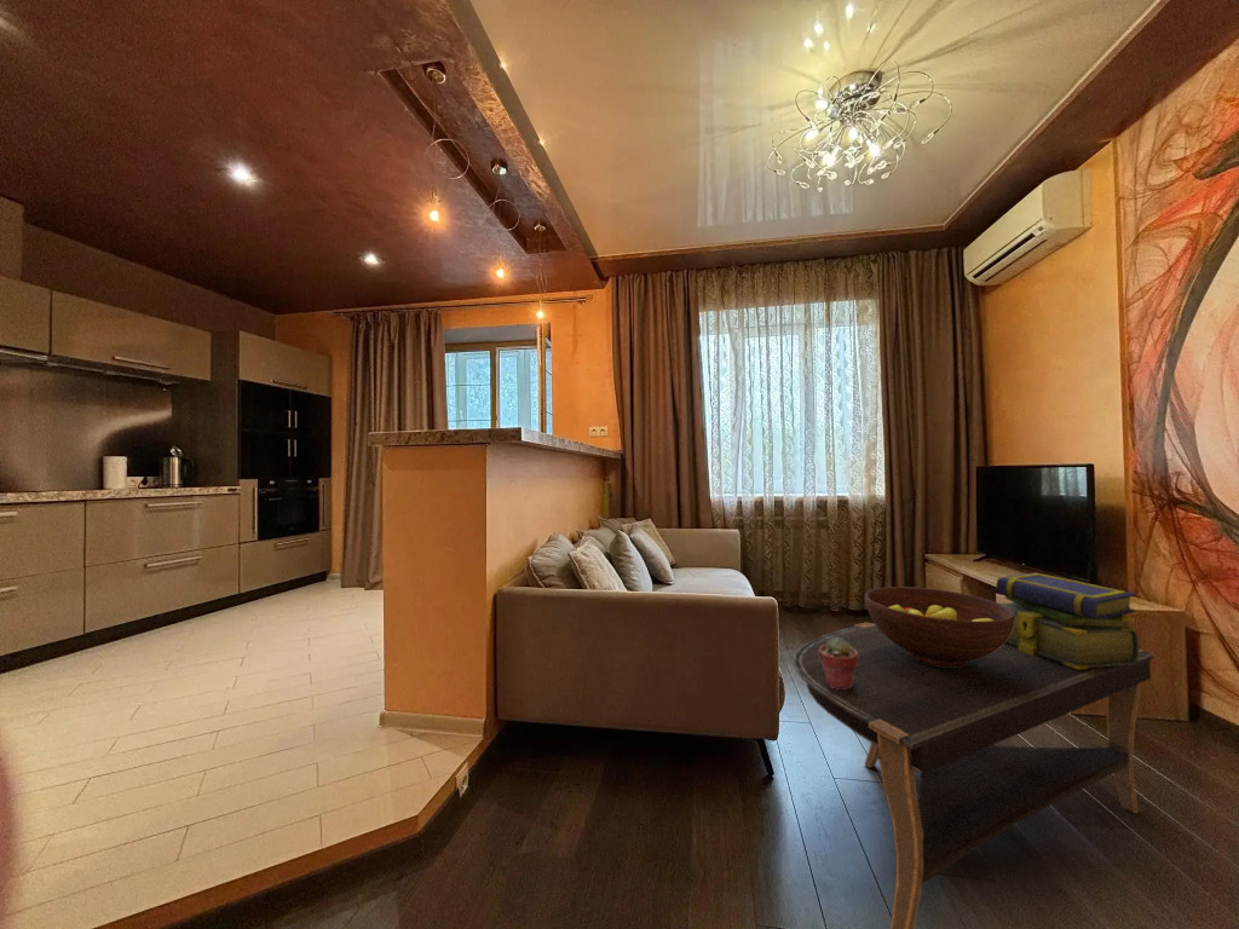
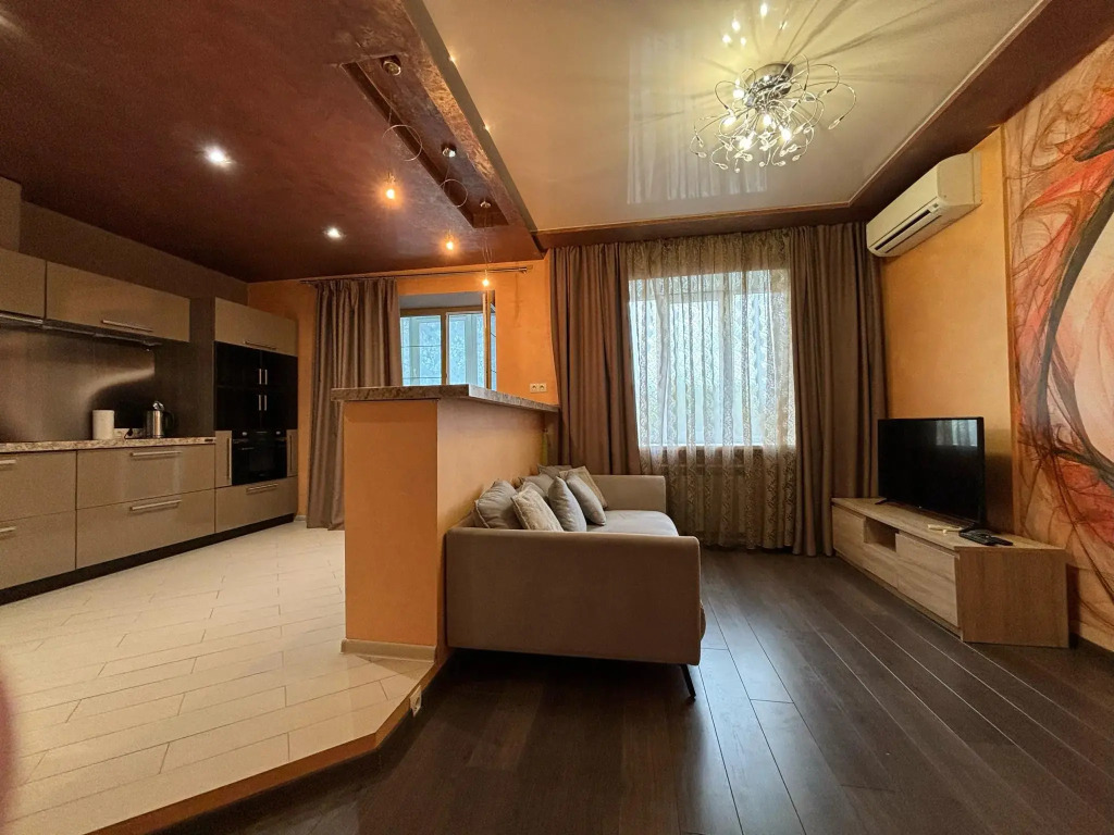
- potted succulent [818,637,858,689]
- stack of books [995,571,1140,669]
- fruit bowl [864,585,1015,668]
- coffee table [793,622,1156,929]
